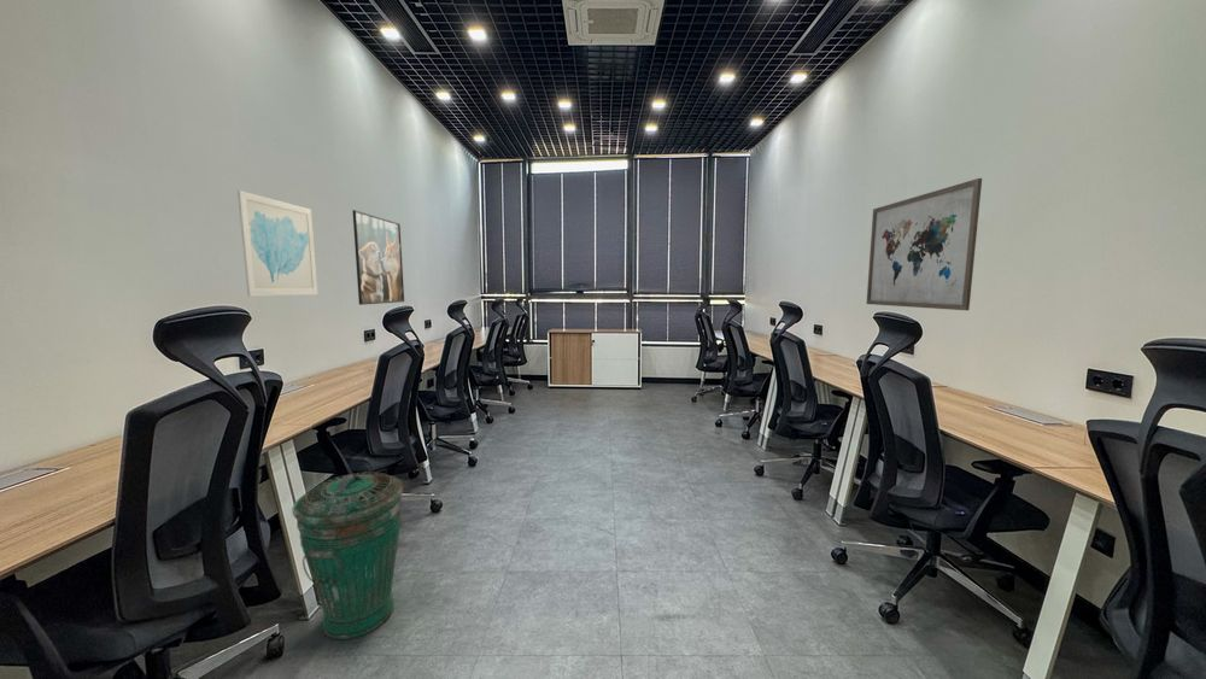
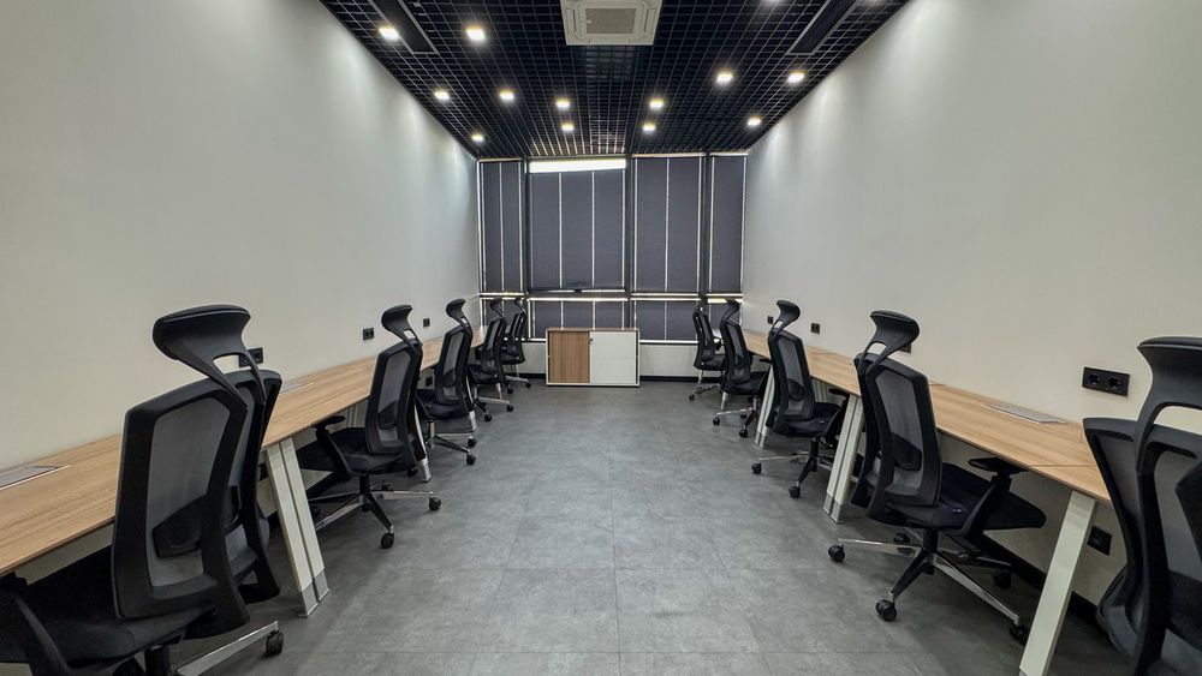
- wall art [236,189,320,298]
- trash can [291,470,405,640]
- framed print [351,209,405,306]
- wall art [866,177,983,311]
